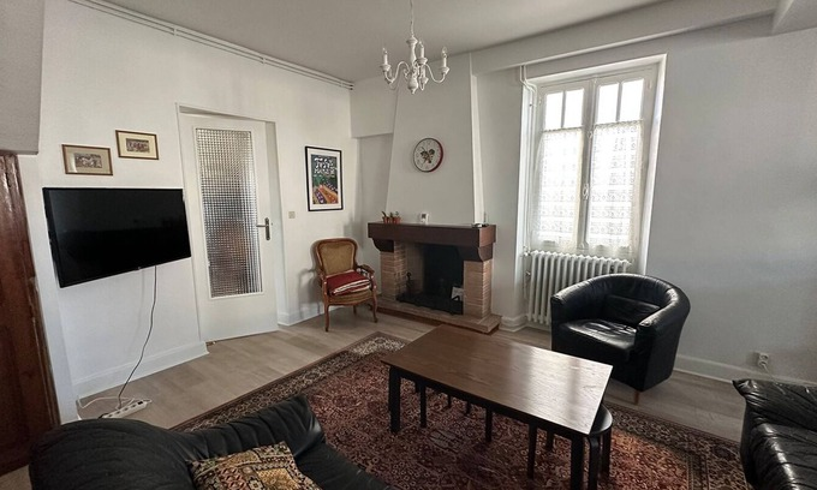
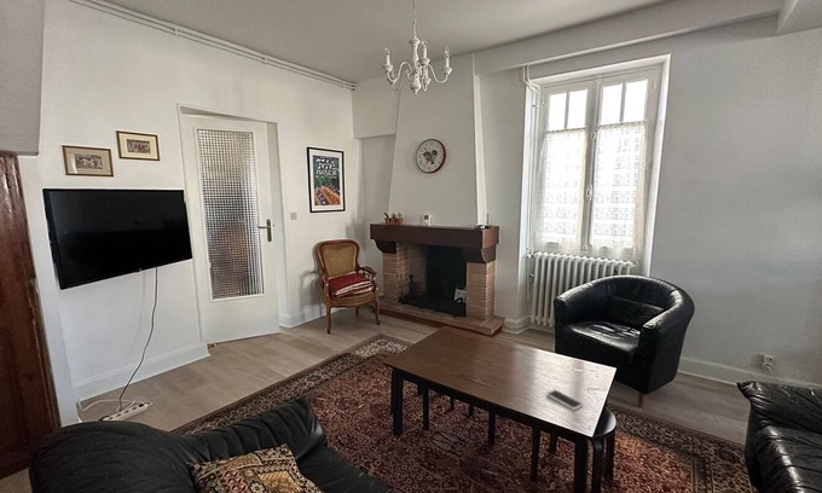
+ smartphone [545,389,584,411]
